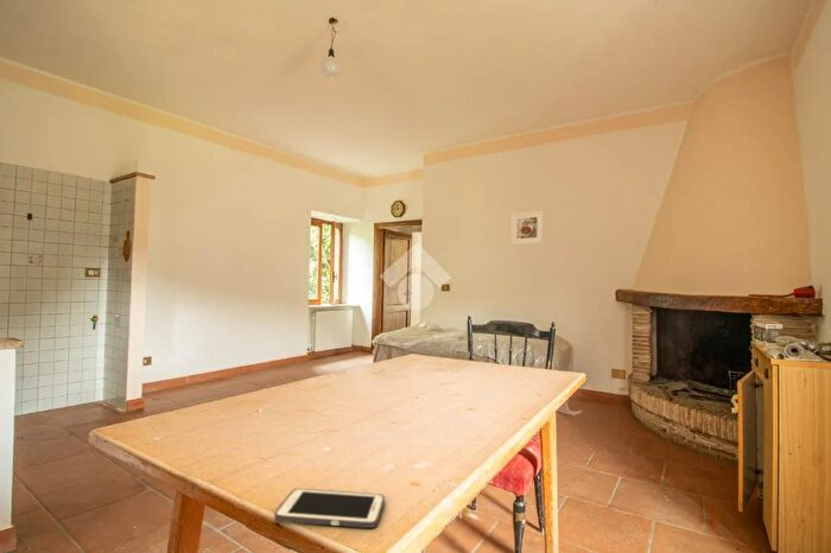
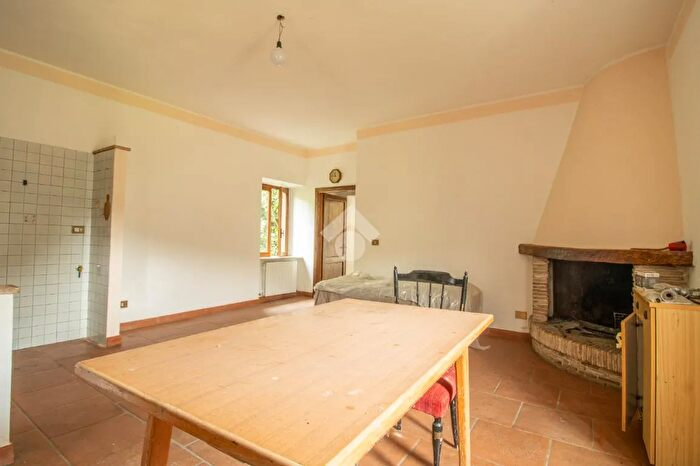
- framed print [510,210,545,246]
- cell phone [273,488,386,529]
